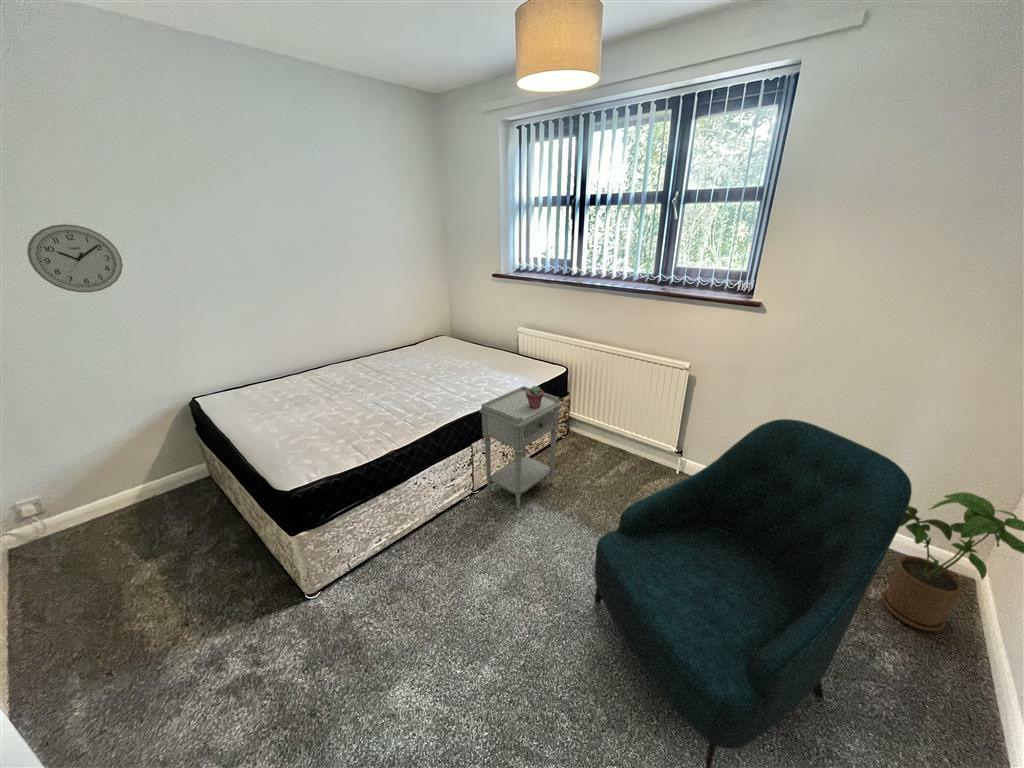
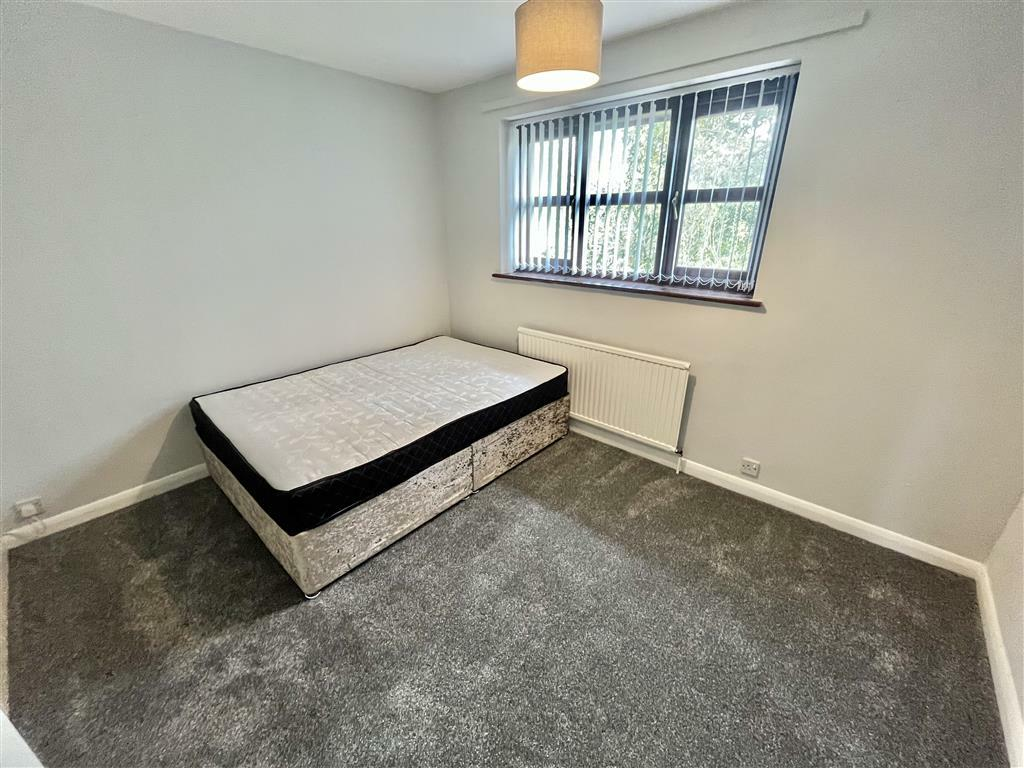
- armchair [593,418,913,768]
- house plant [880,491,1024,632]
- potted succulent [526,385,544,409]
- wall clock [26,223,124,293]
- nightstand [478,385,564,510]
